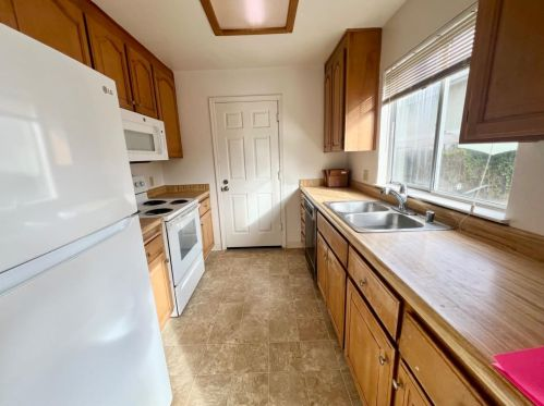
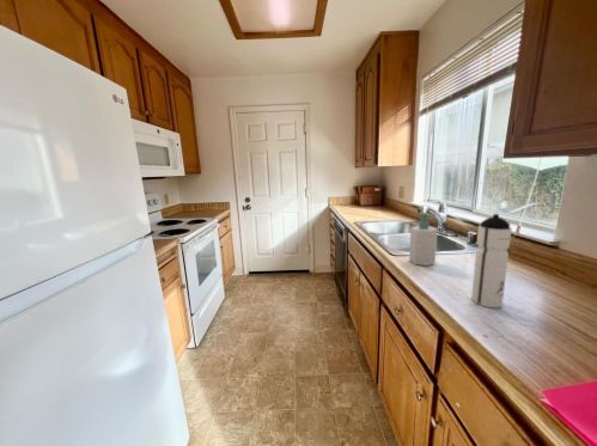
+ water bottle [470,213,513,308]
+ soap bottle [408,212,438,267]
